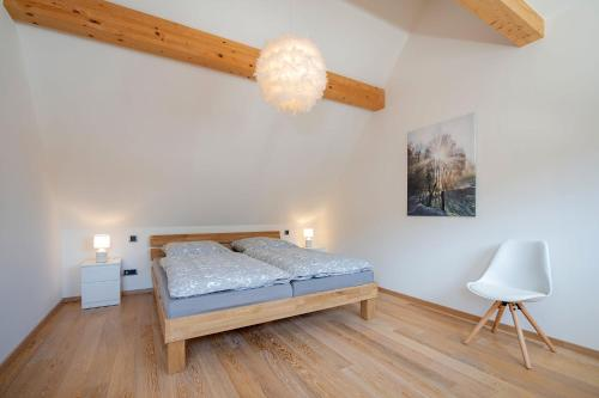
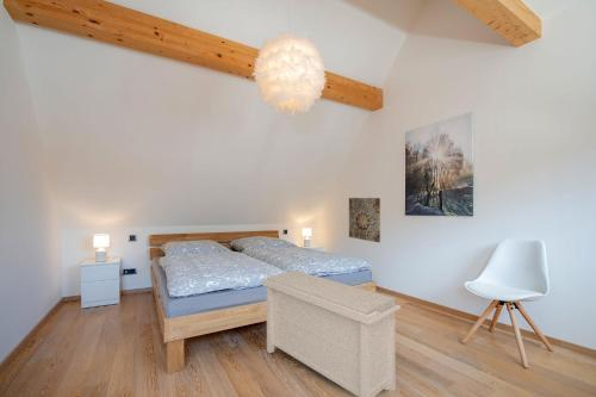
+ bench [261,269,402,397]
+ wall art [348,197,381,243]
